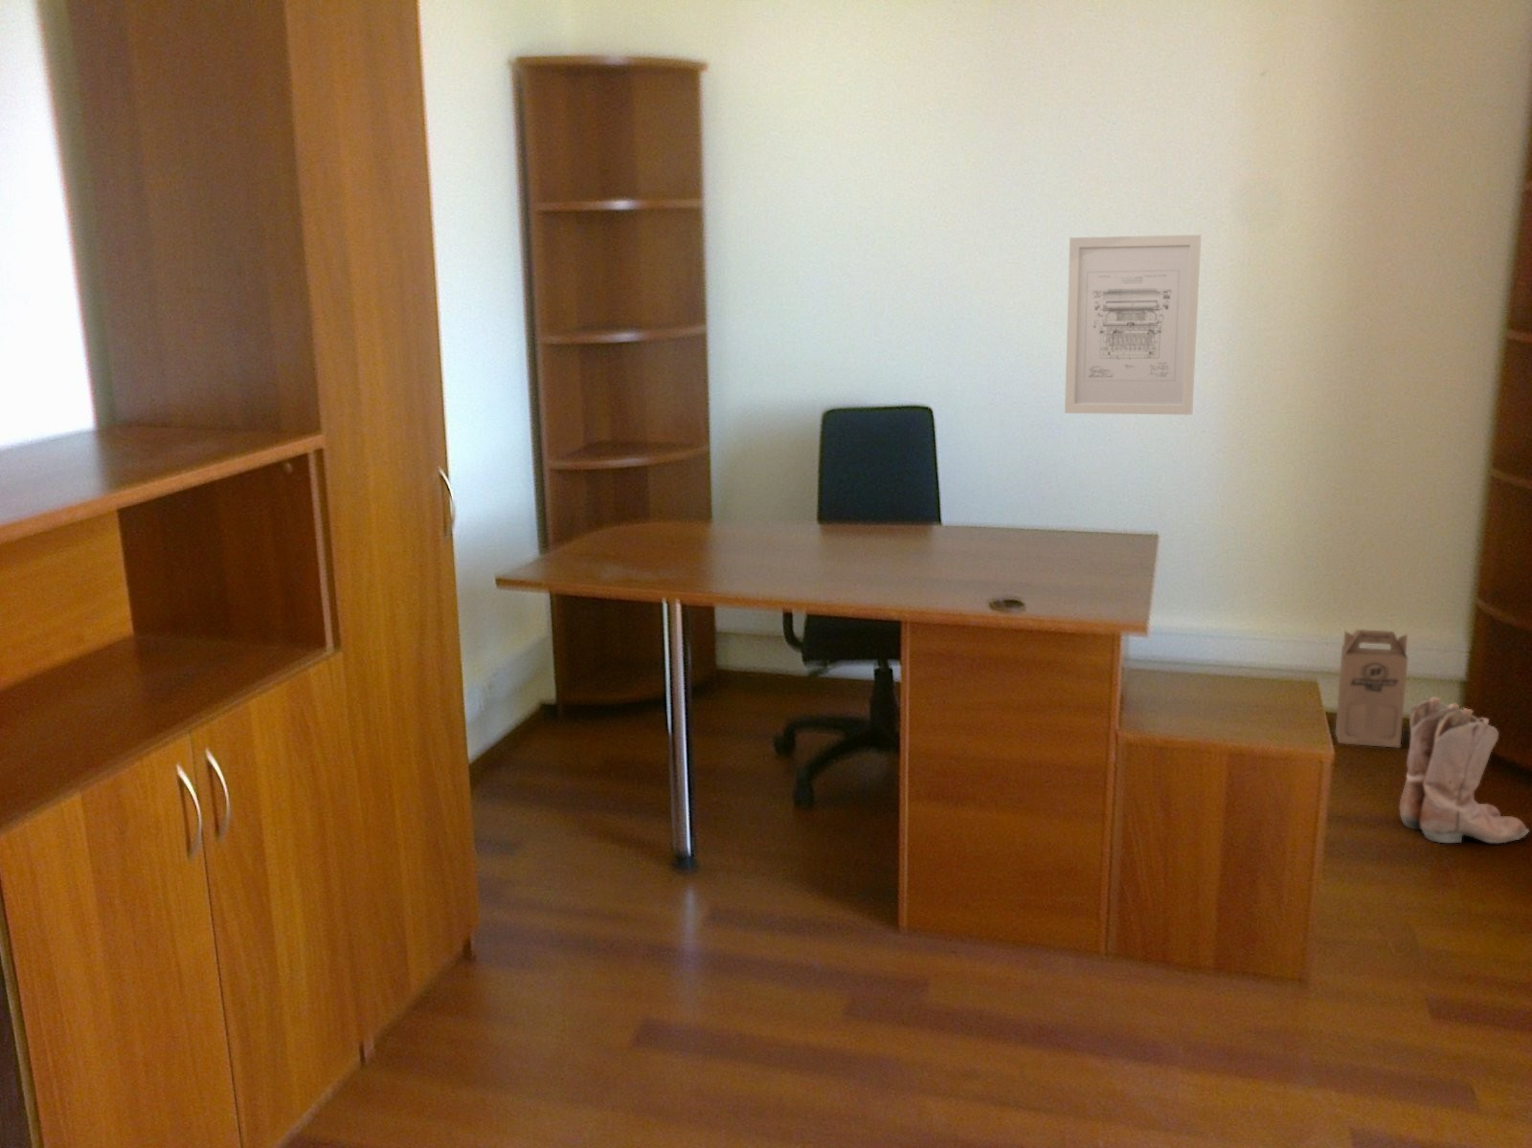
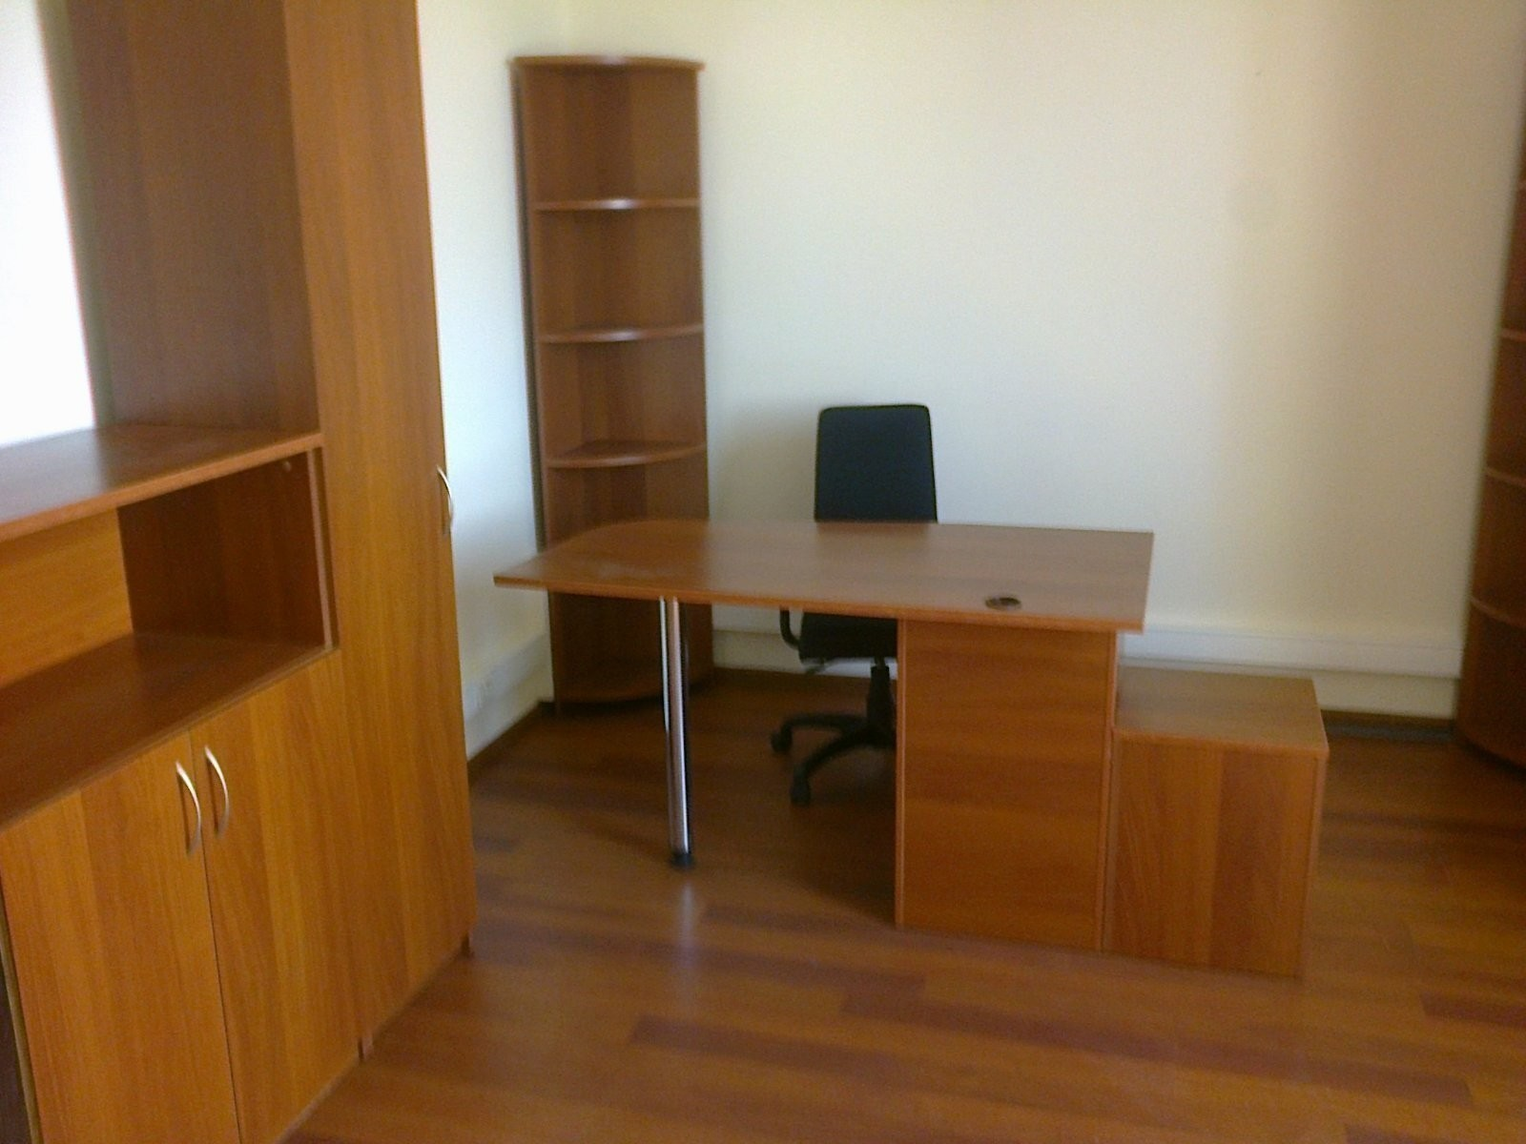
- wall art [1064,234,1201,416]
- boots [1399,696,1530,844]
- cardboard box [1334,627,1409,749]
